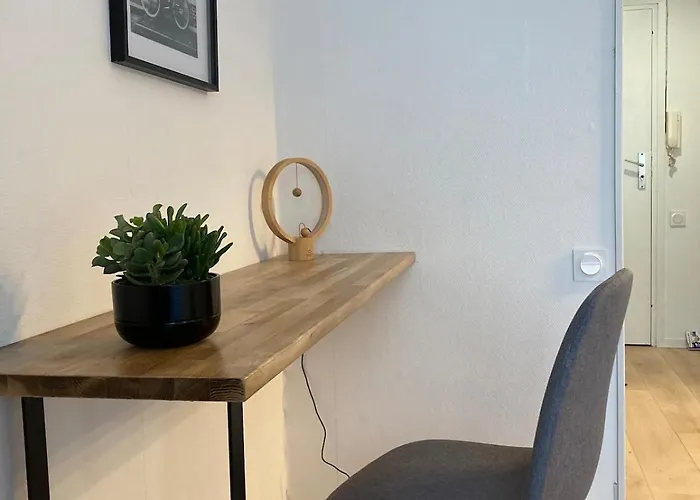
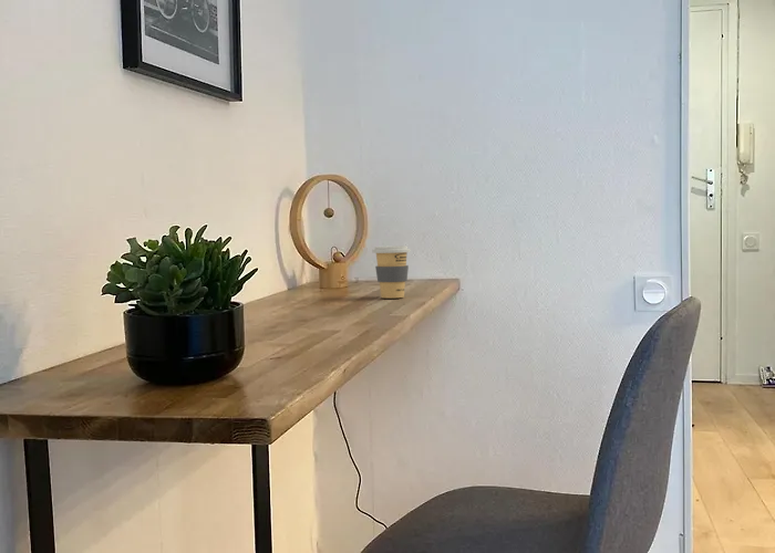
+ coffee cup [371,244,412,299]
